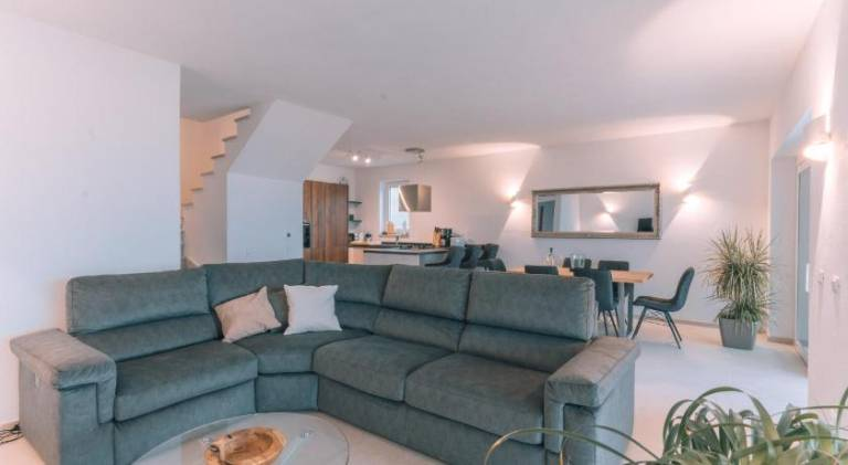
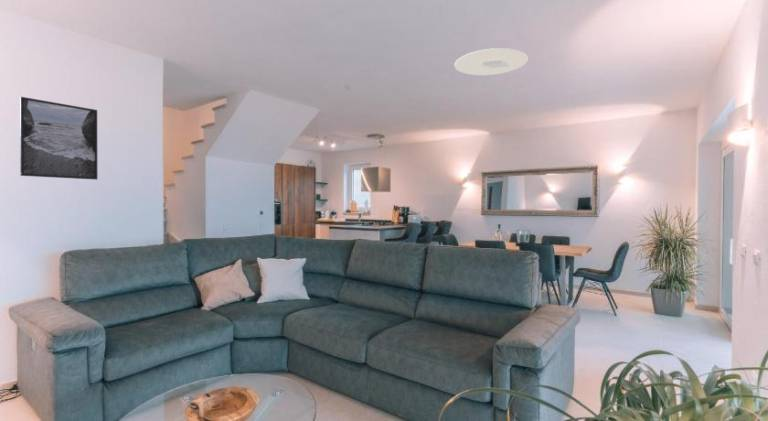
+ ceiling light [453,47,529,76]
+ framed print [19,96,99,181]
